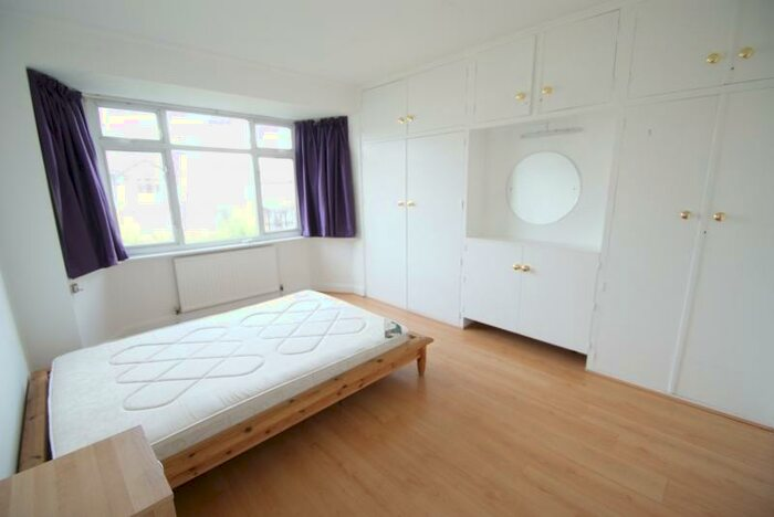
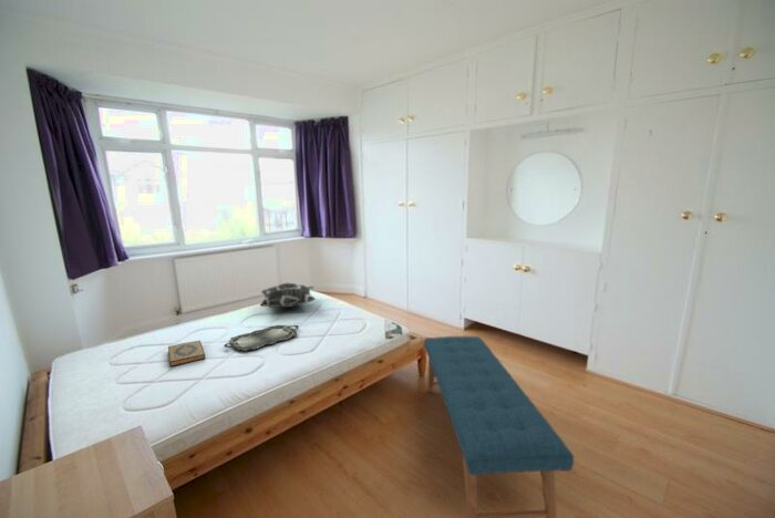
+ decorative pillow [258,282,317,309]
+ serving tray [223,324,300,352]
+ bench [423,335,575,518]
+ hardback book [167,340,206,367]
